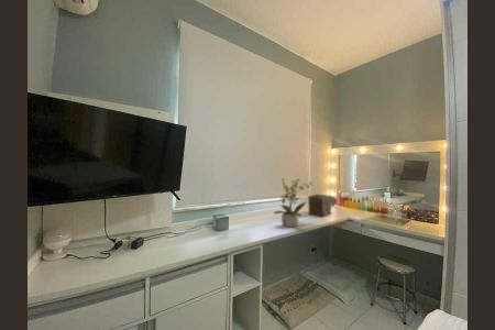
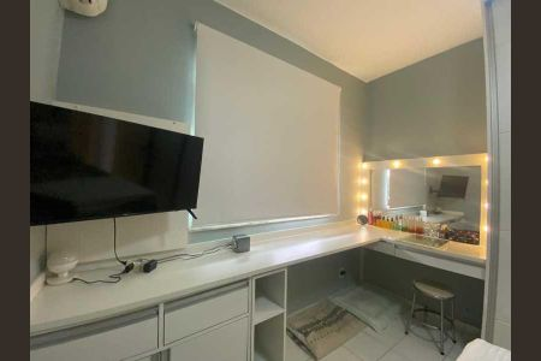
- book stack [307,194,332,219]
- potted plant [273,177,316,228]
